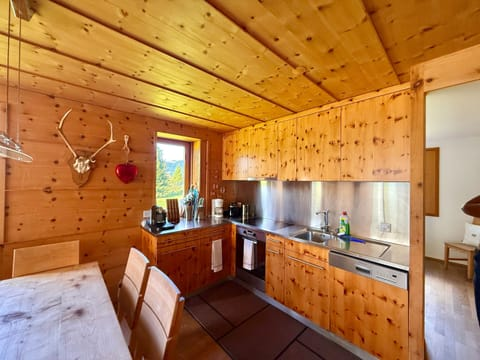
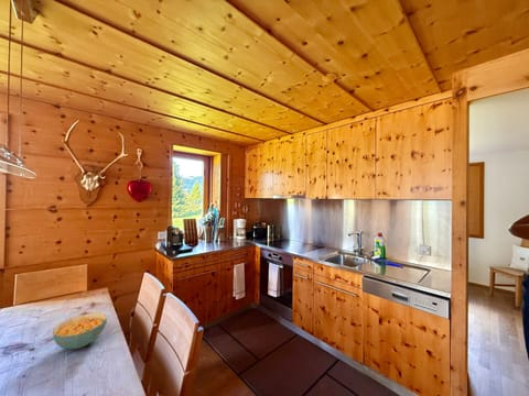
+ cereal bowl [52,312,108,350]
